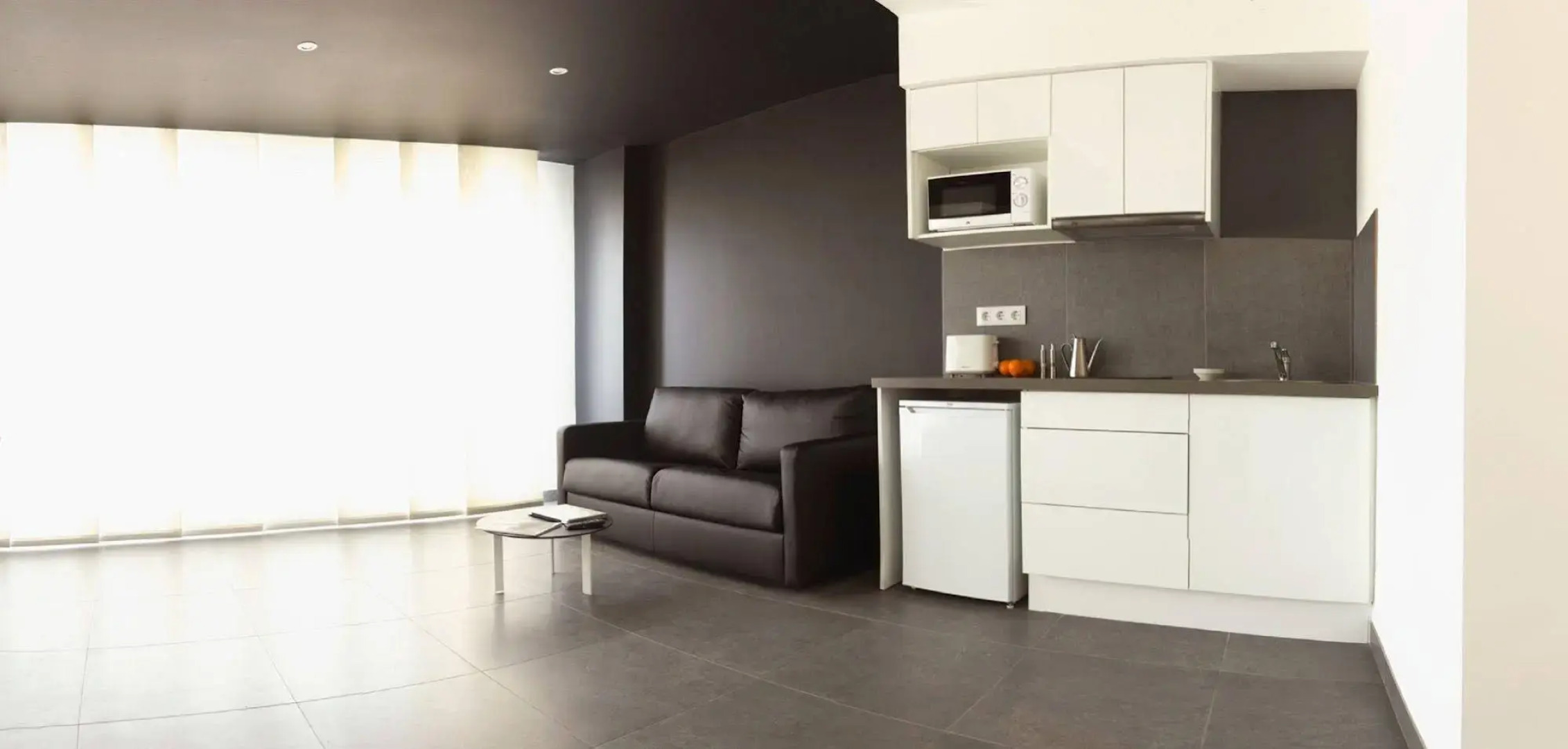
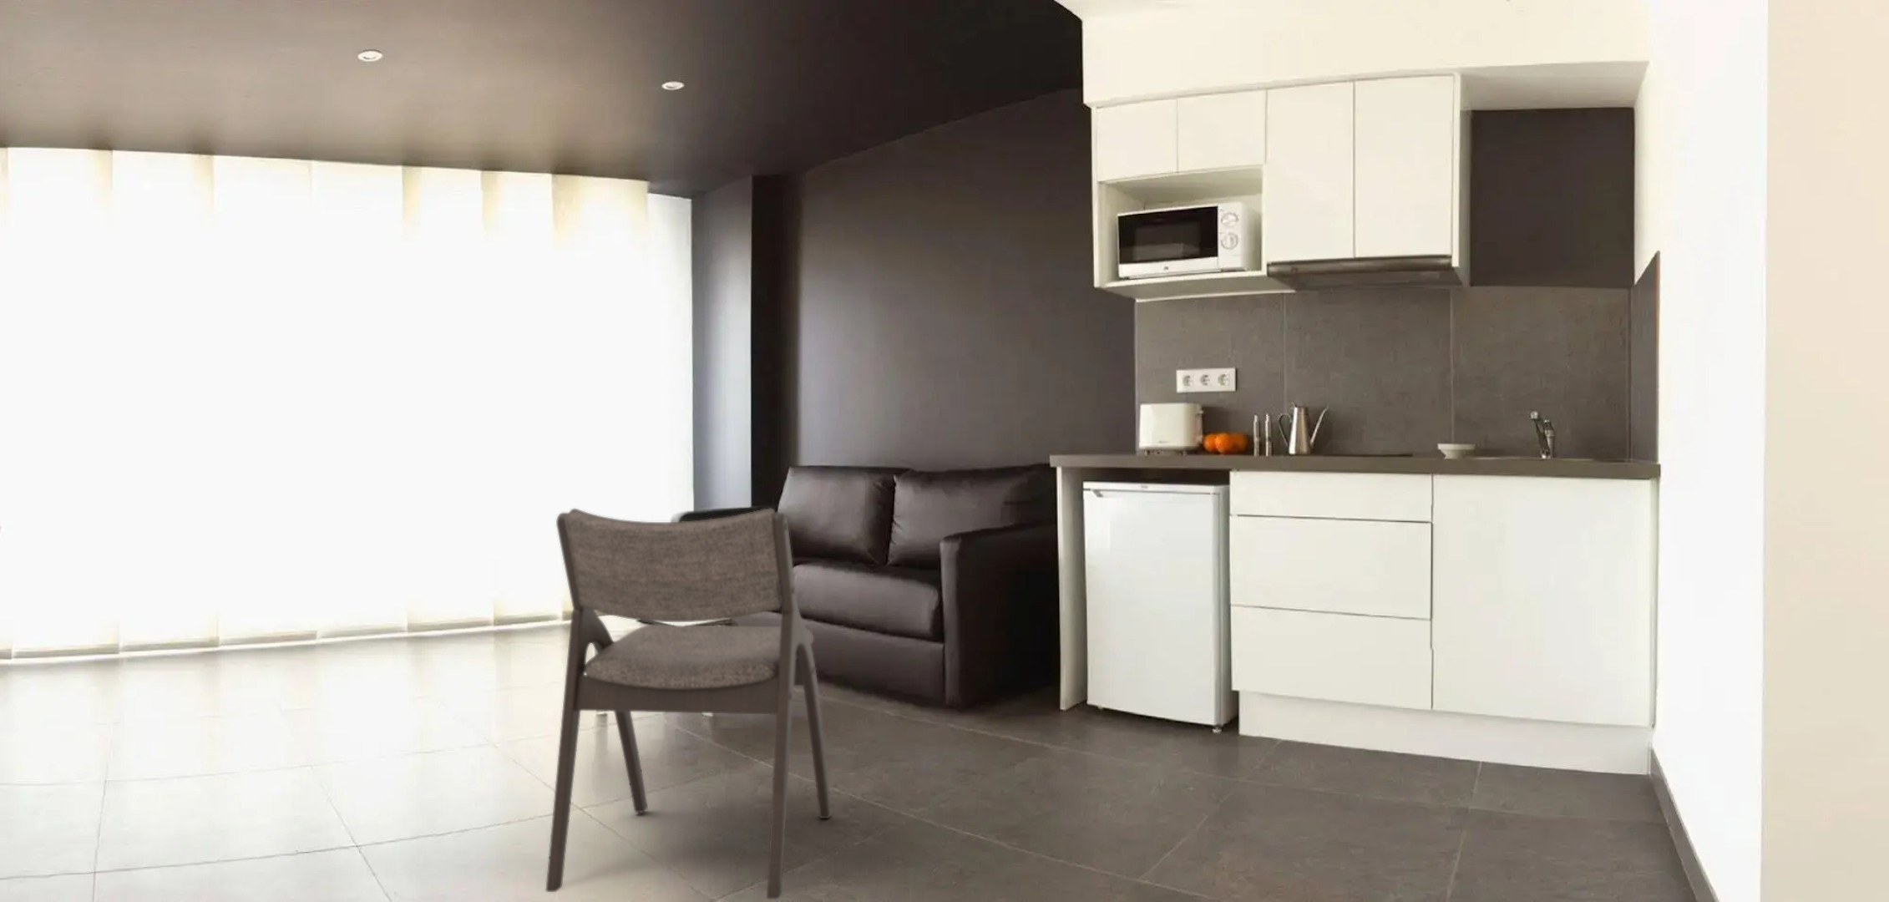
+ chair [546,508,832,900]
